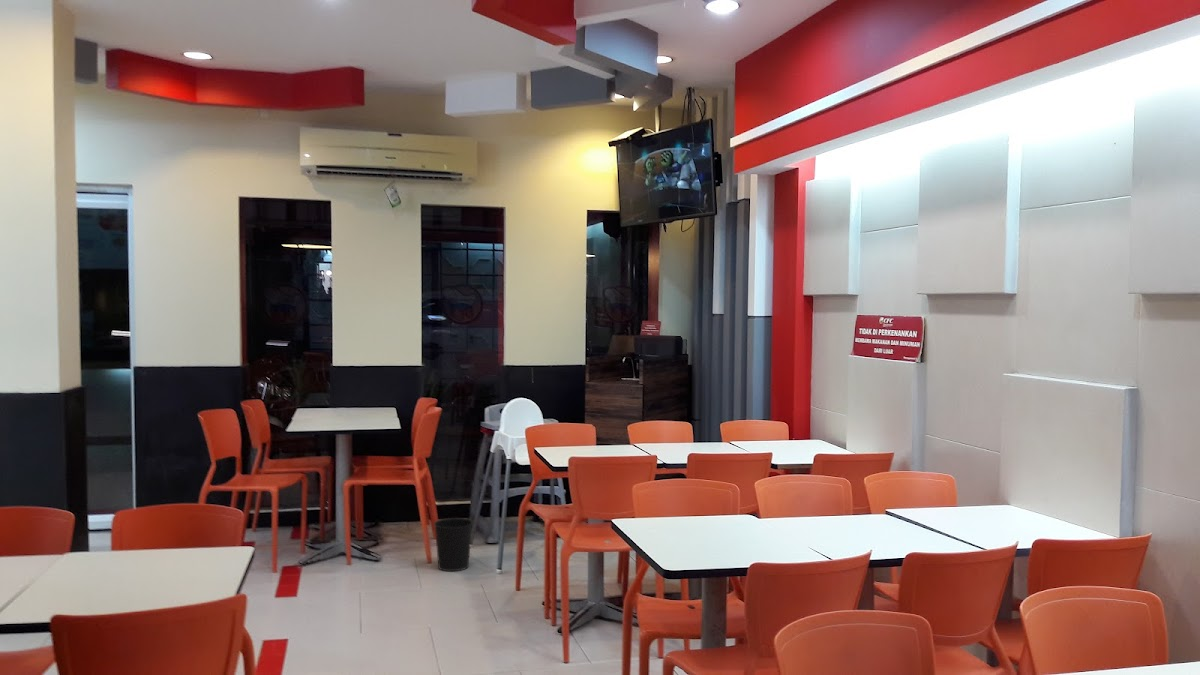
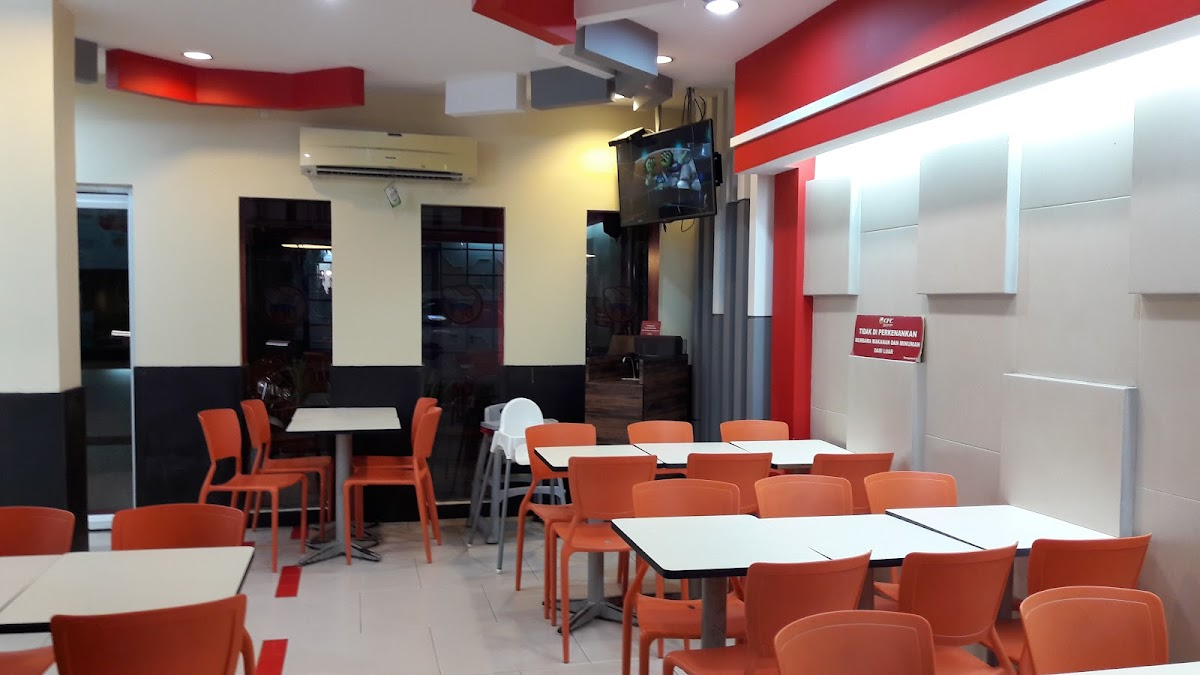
- wastebasket [433,517,474,572]
